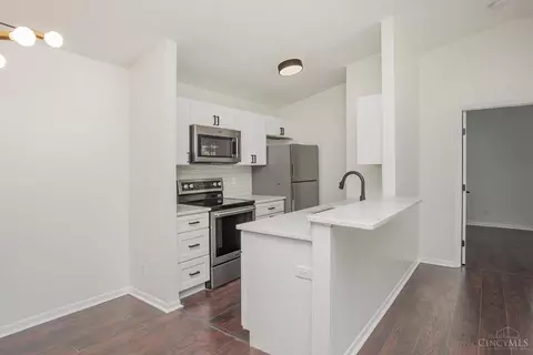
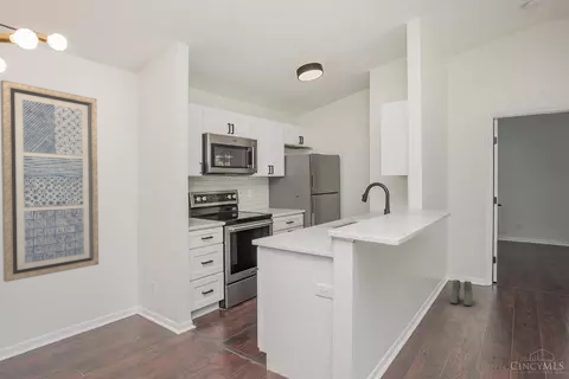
+ boots [449,278,474,307]
+ wall art [0,79,100,283]
